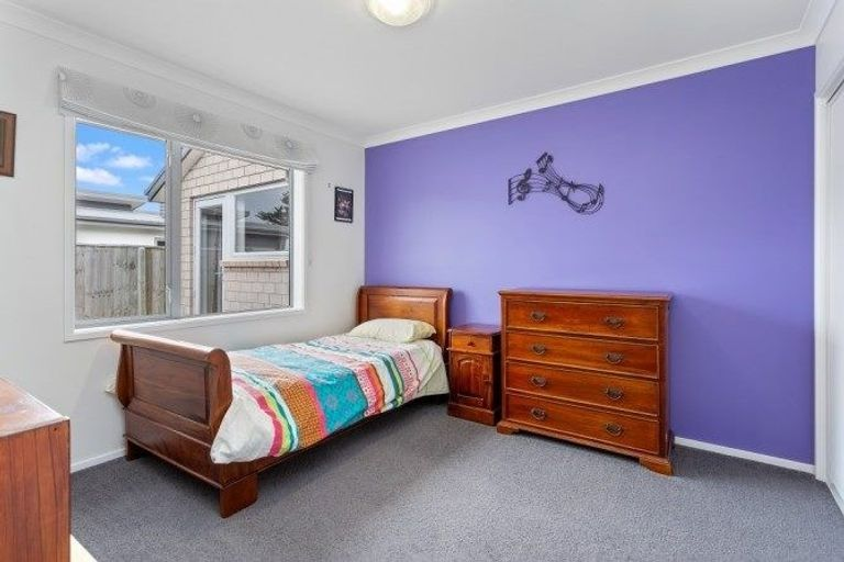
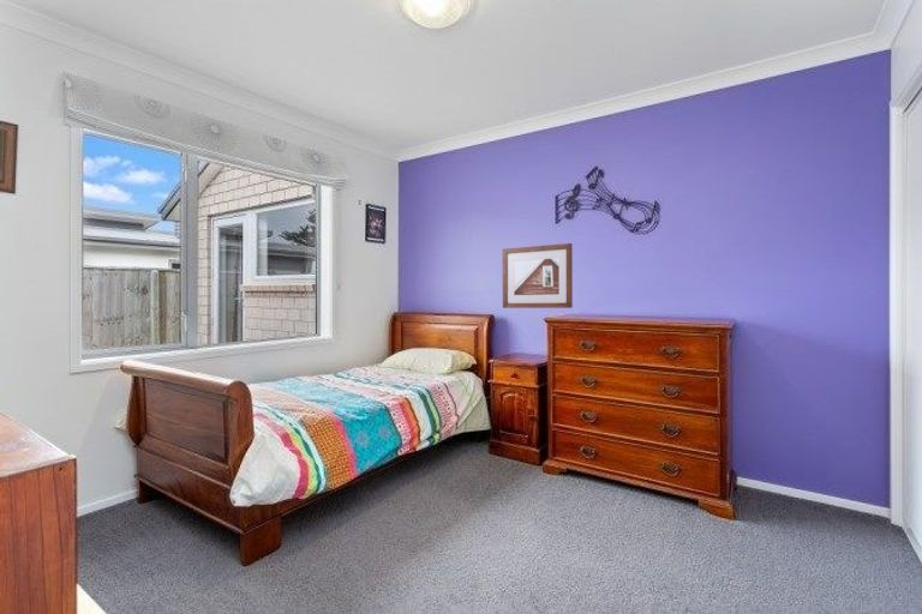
+ picture frame [502,242,574,309]
